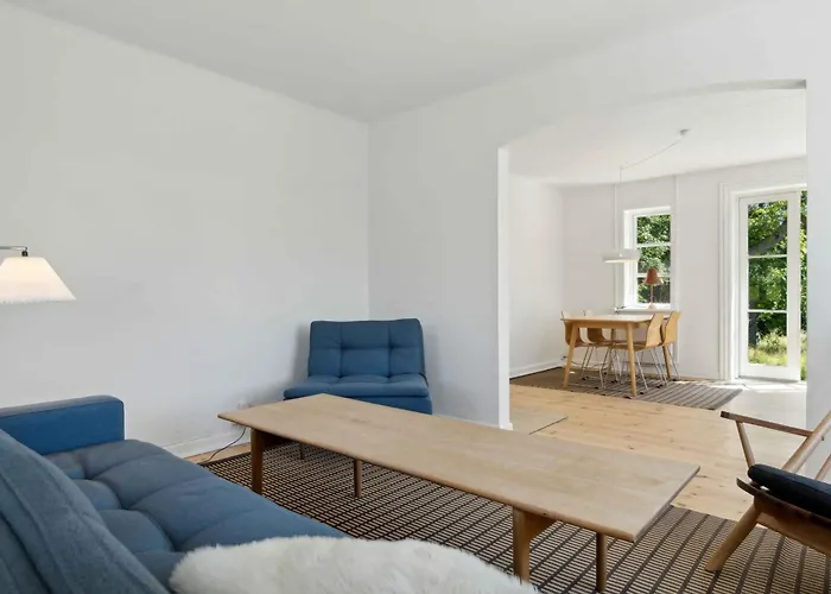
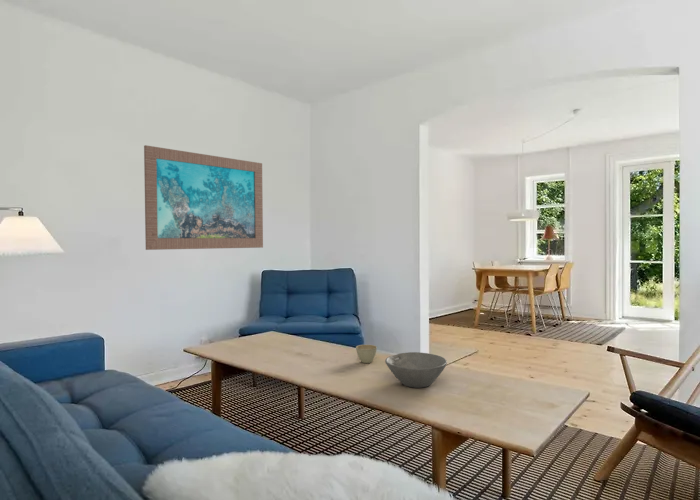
+ wall art [143,144,264,251]
+ bowl [384,351,448,389]
+ flower pot [355,344,378,364]
